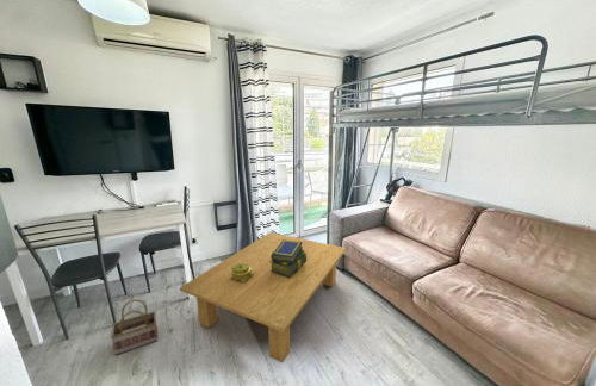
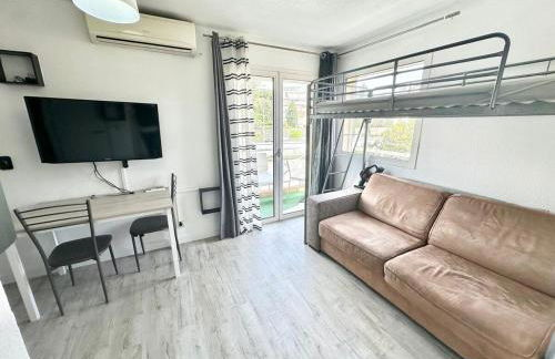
- decorative box [230,263,254,284]
- coffee table [179,231,347,363]
- basket [110,298,159,356]
- stack of books [269,239,306,278]
